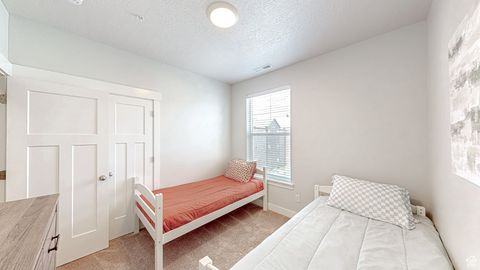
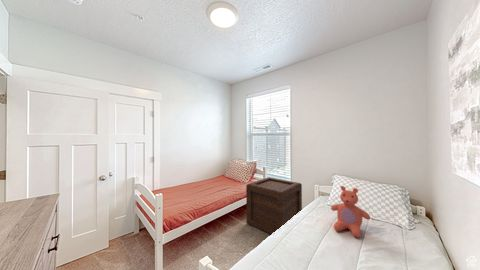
+ teddy bear [330,185,371,239]
+ wooden crate [245,176,303,235]
